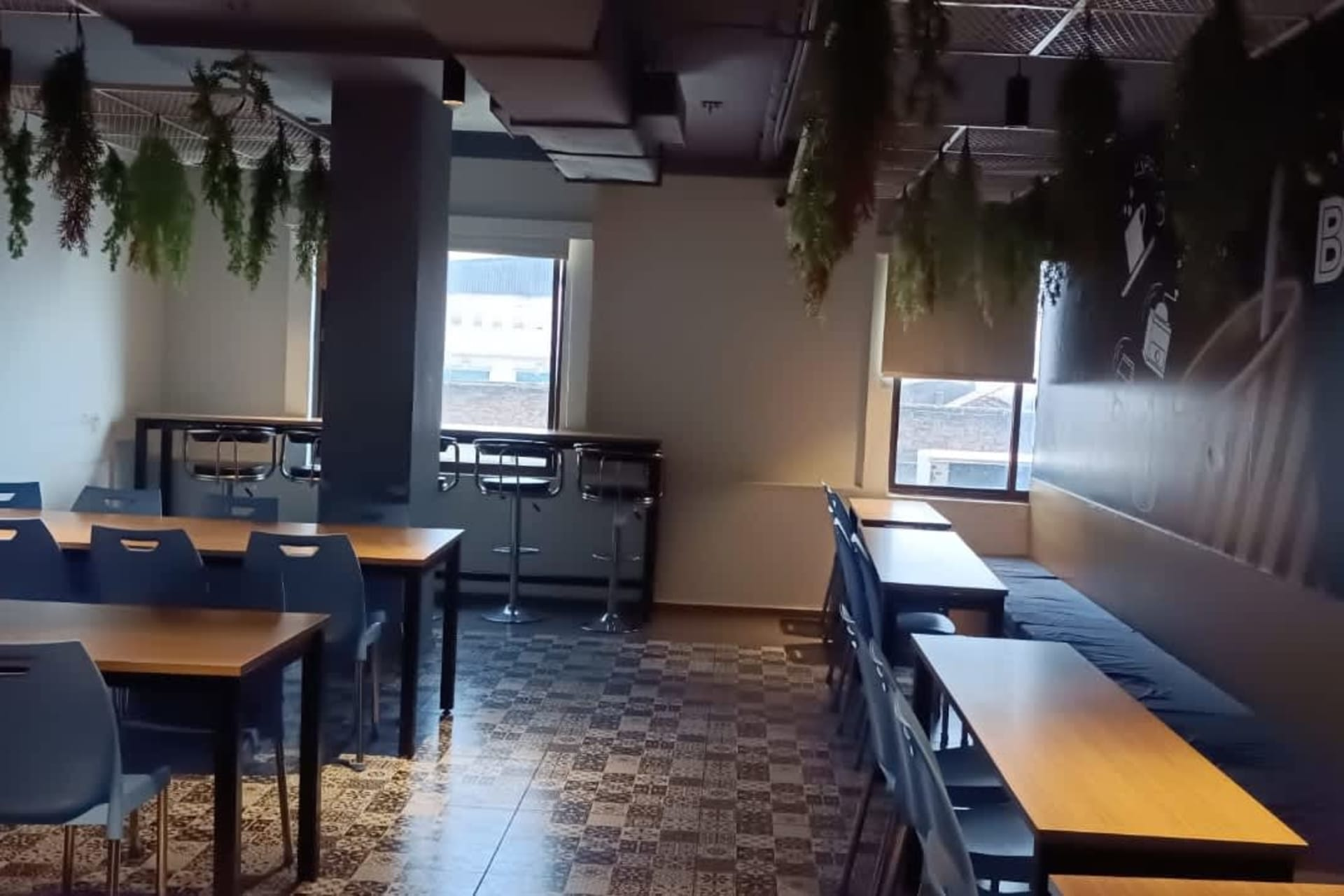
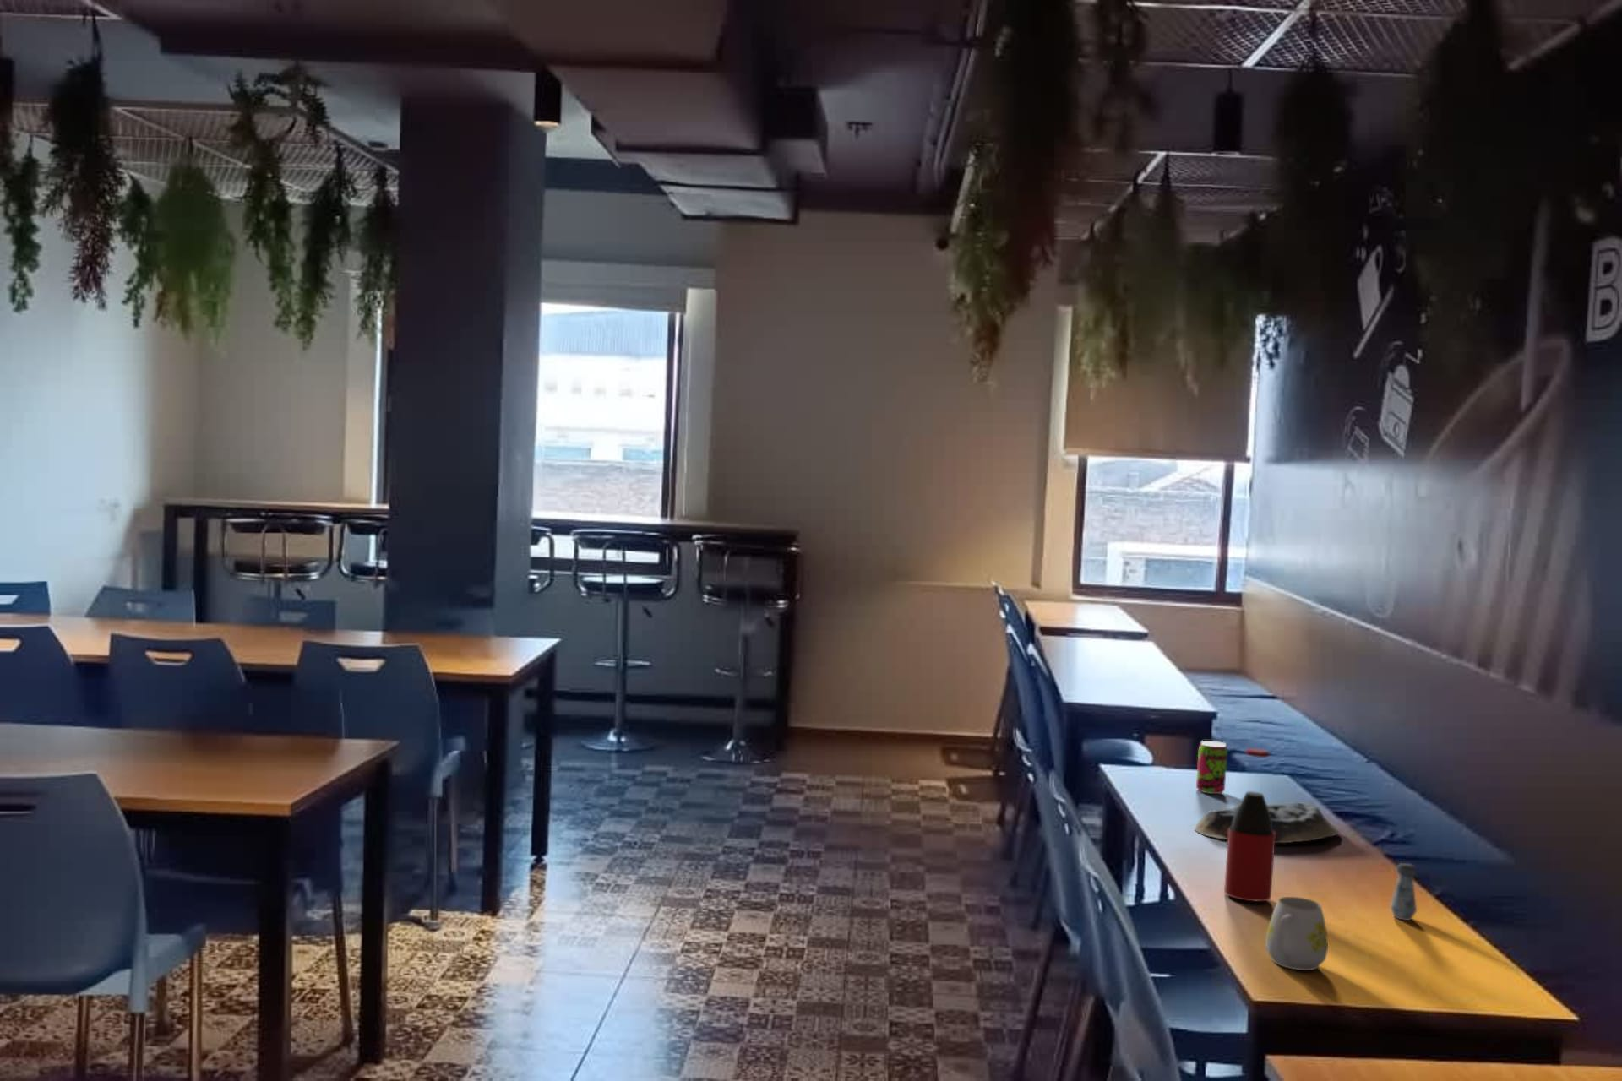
+ mug [1265,896,1329,971]
+ decorative bowl [1194,801,1341,843]
+ salt shaker [1390,863,1418,922]
+ beverage can [1196,740,1229,795]
+ bottle [1224,747,1276,902]
